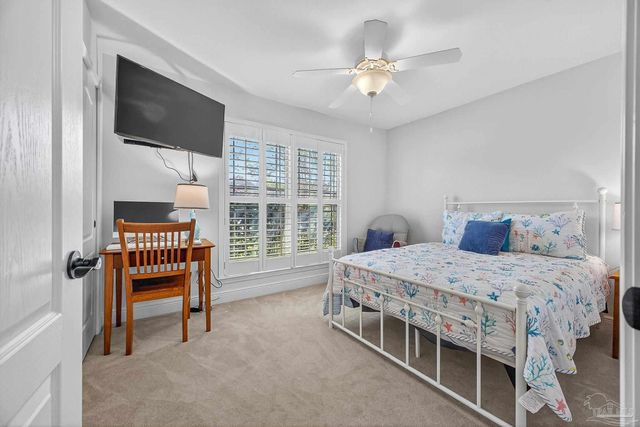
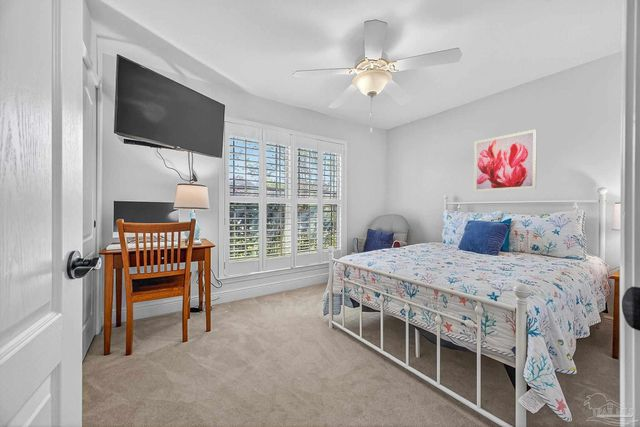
+ wall art [473,128,538,193]
